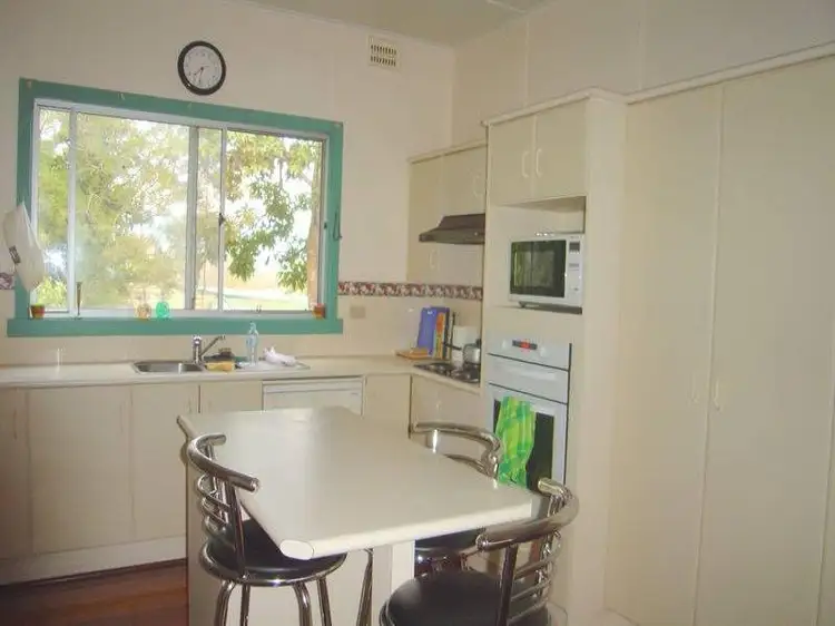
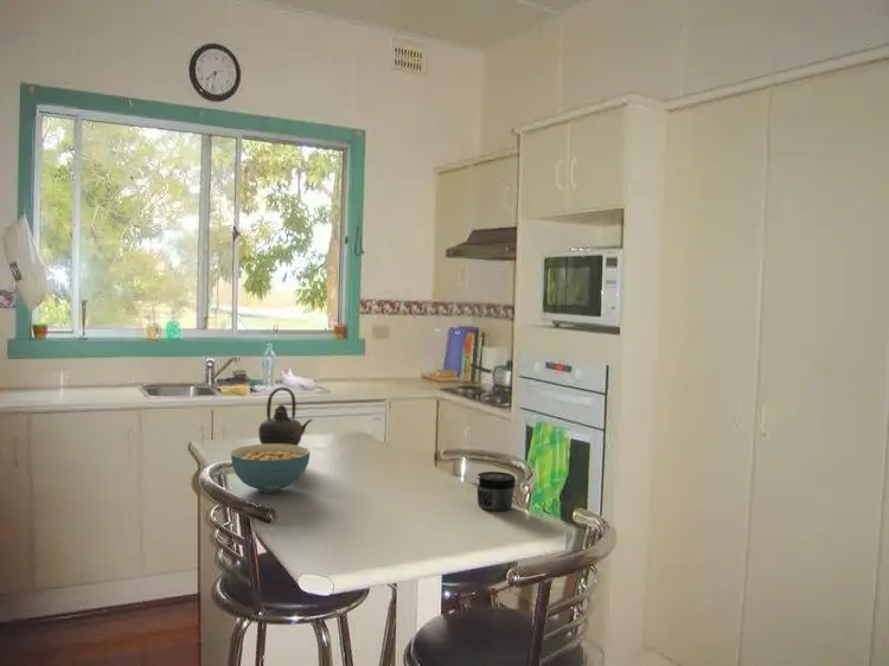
+ teapot [257,386,313,446]
+ jar [475,470,517,512]
+ cereal bowl [230,443,311,494]
